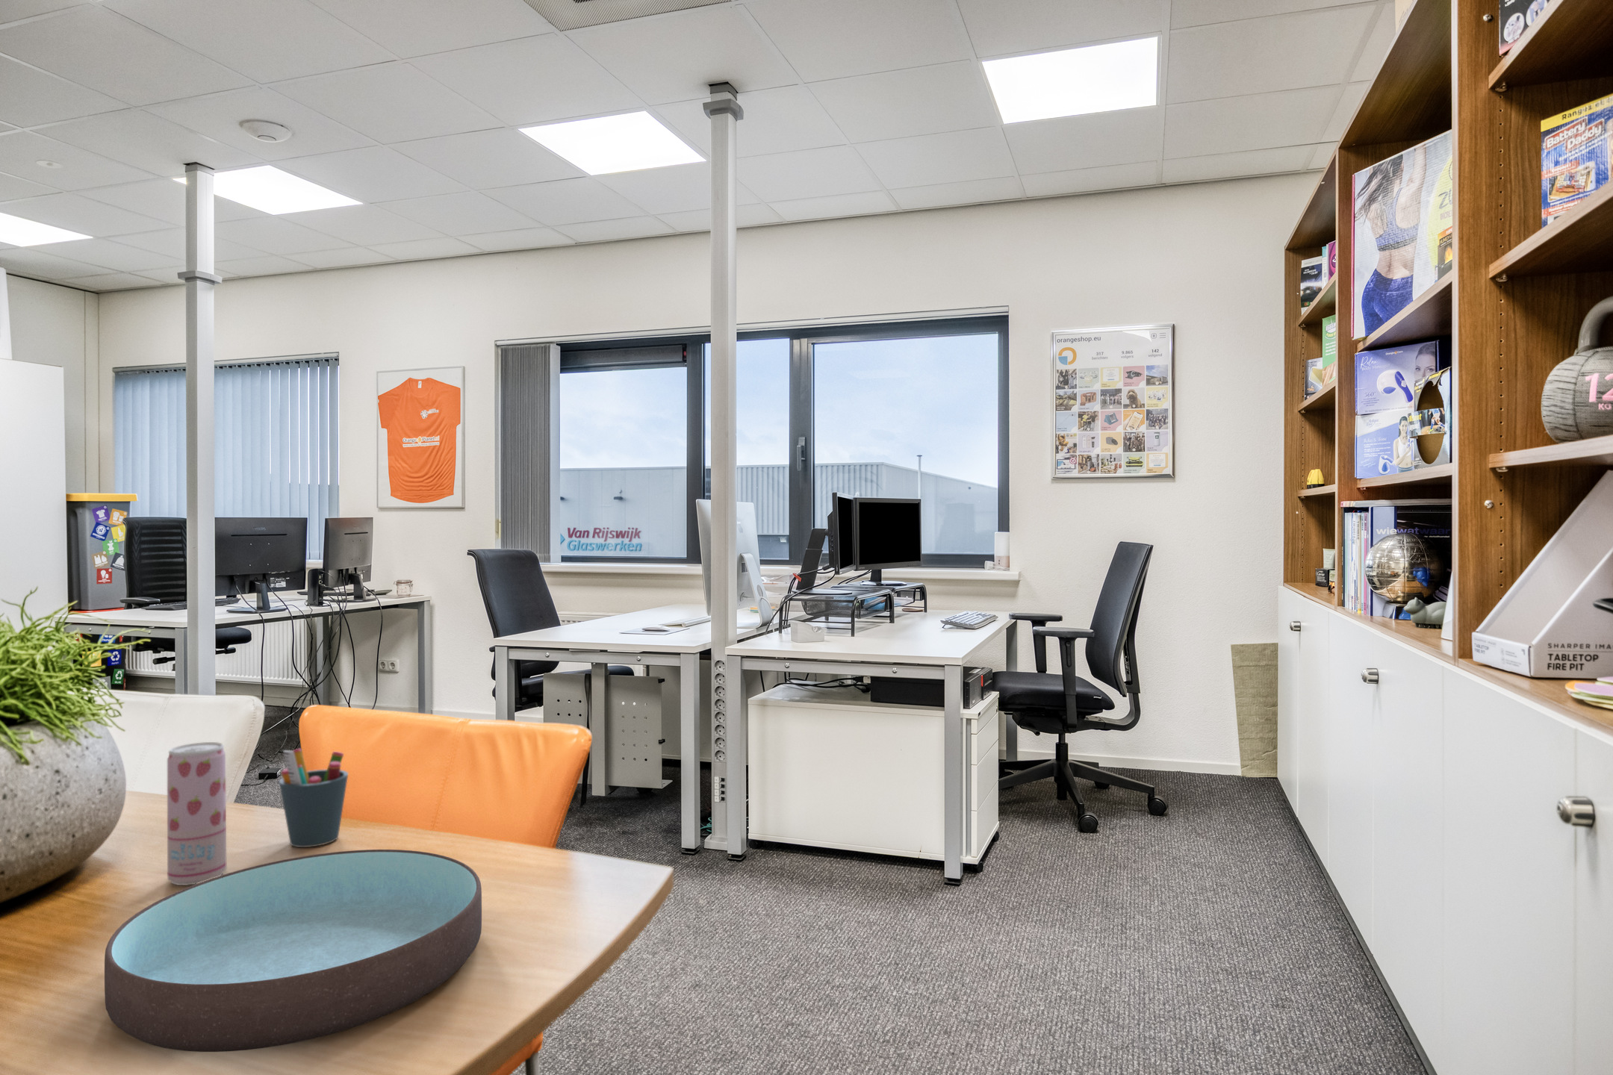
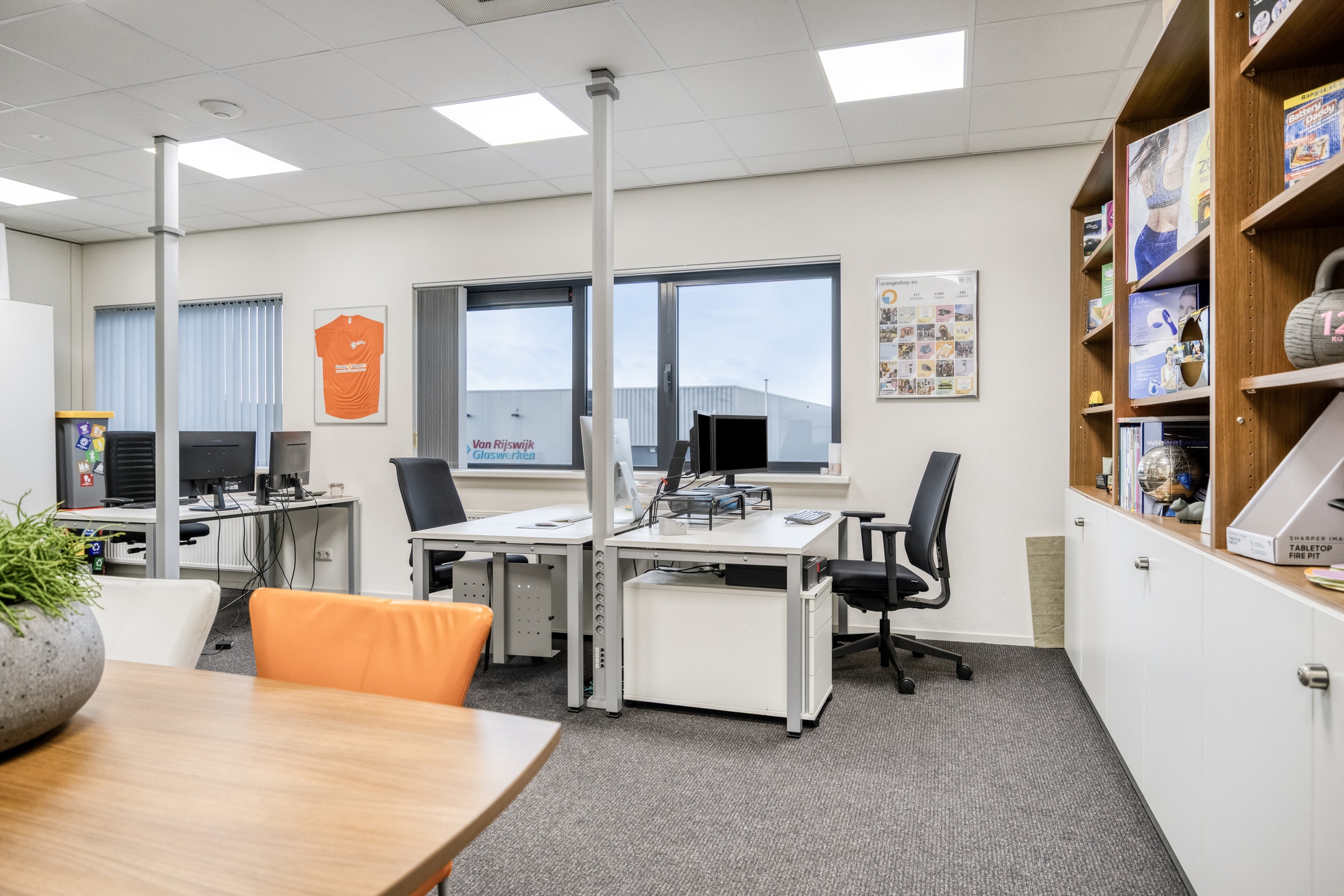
- bowl [103,848,482,1052]
- pen holder [278,747,349,848]
- beverage can [167,741,228,887]
